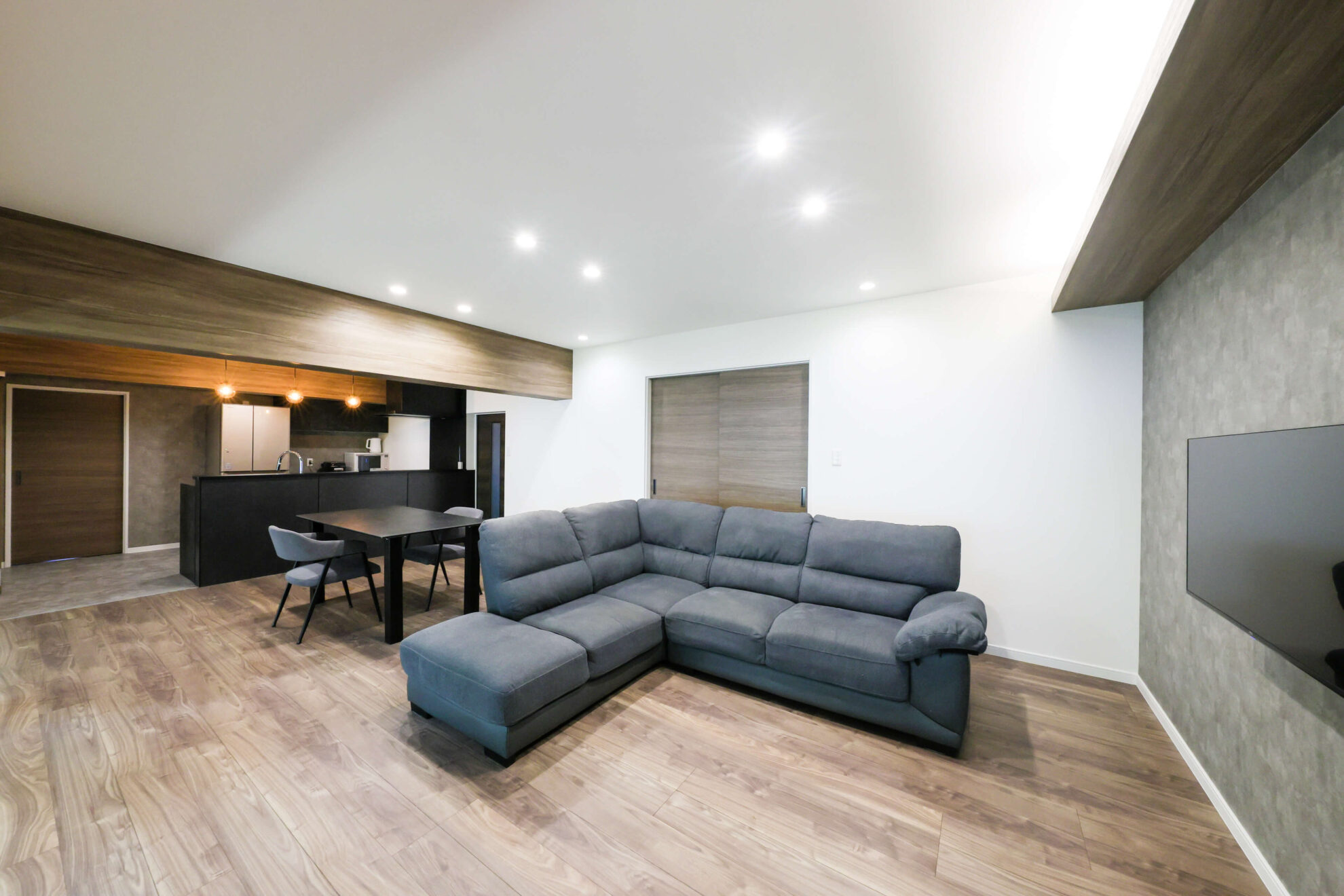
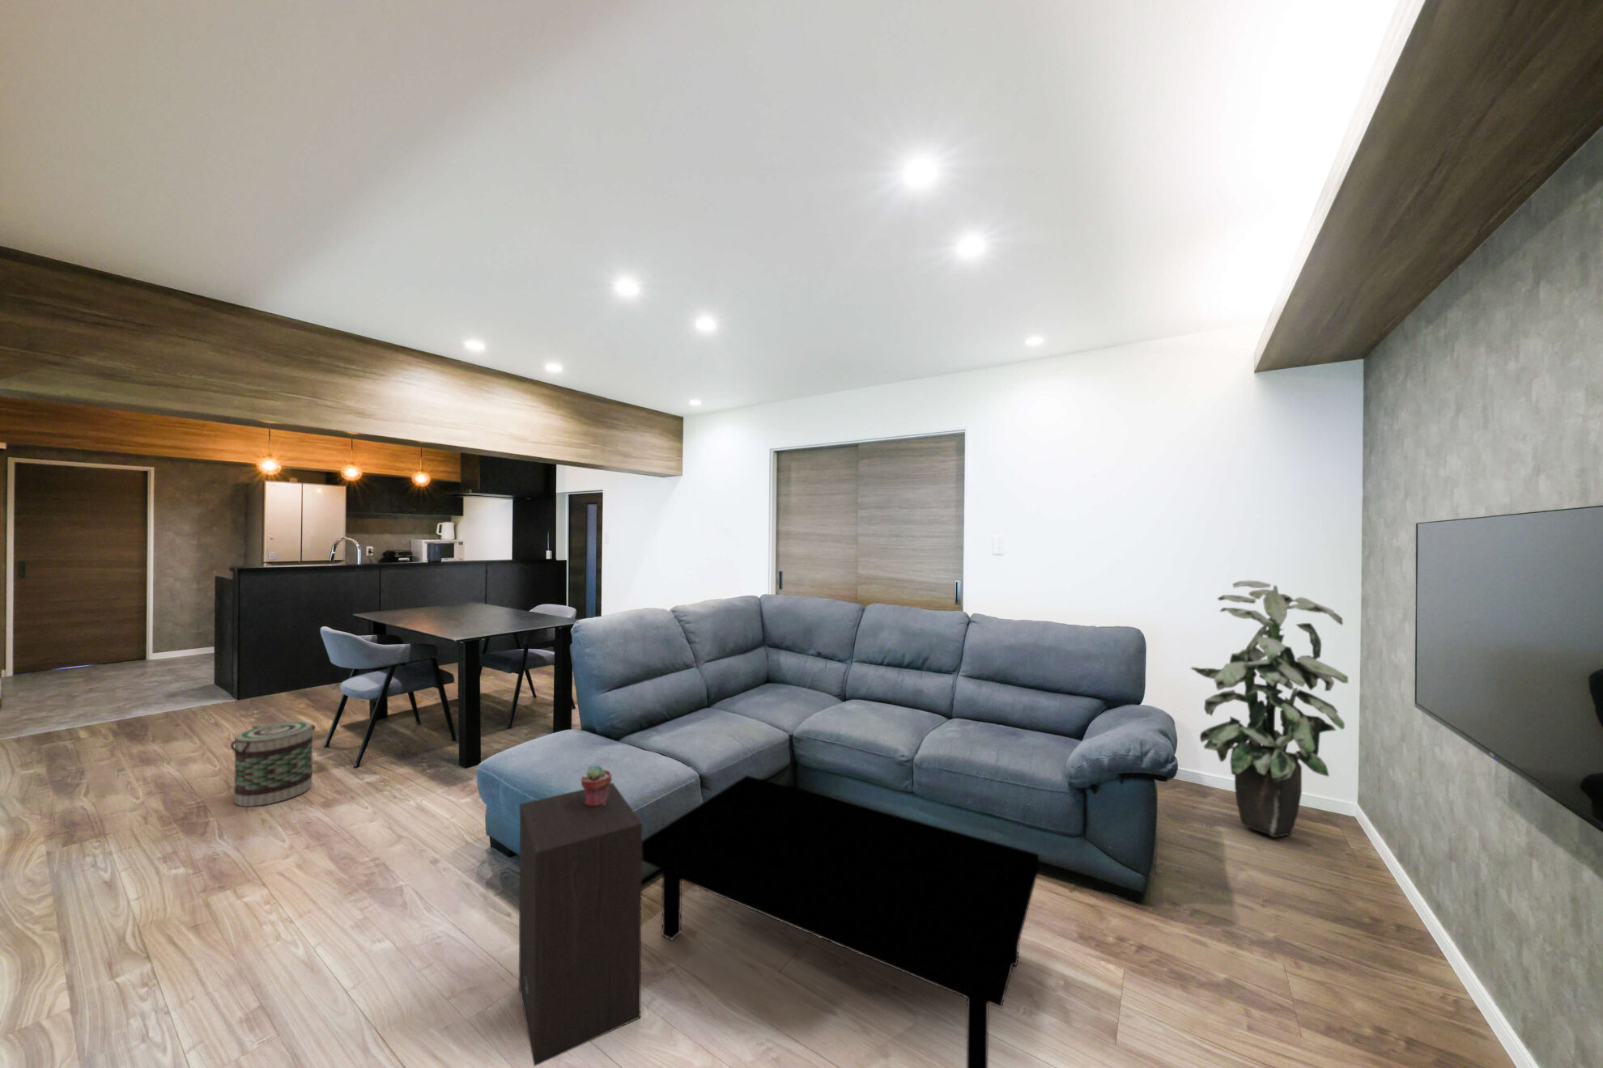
+ potted succulent [580,763,613,807]
+ speaker [518,782,643,1067]
+ basket [230,720,316,807]
+ indoor plant [1189,580,1349,838]
+ coffee table [642,775,1040,1068]
